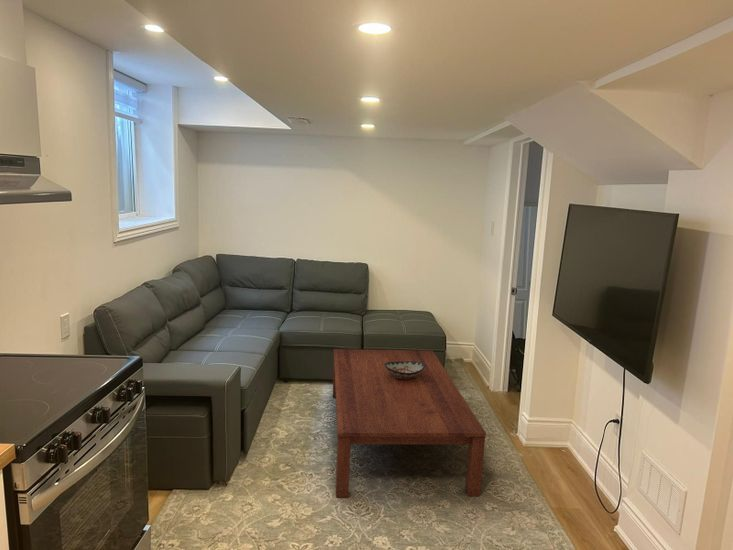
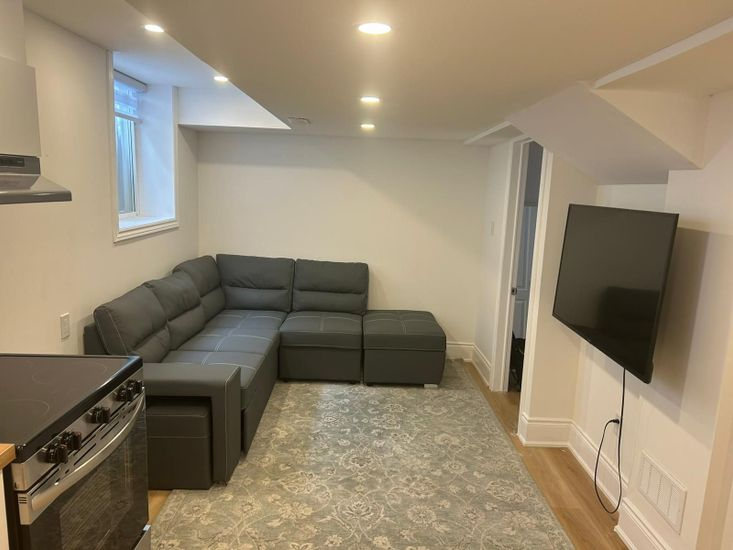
- coffee table [332,348,487,498]
- decorative bowl [384,361,425,380]
